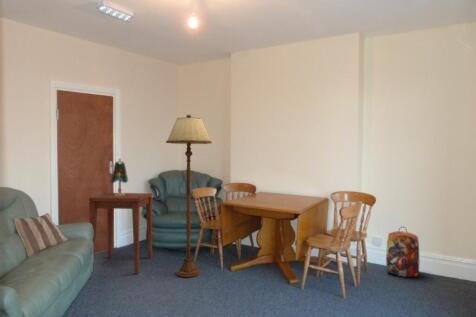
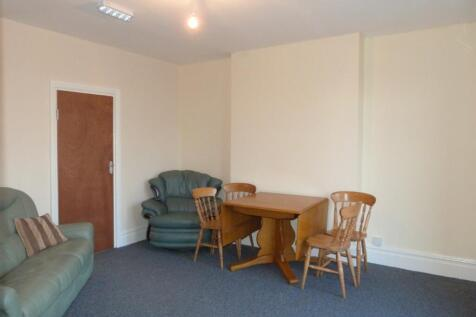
- backpack [385,225,420,278]
- table lamp [110,157,129,196]
- floor lamp [165,114,212,278]
- side table [88,192,153,274]
